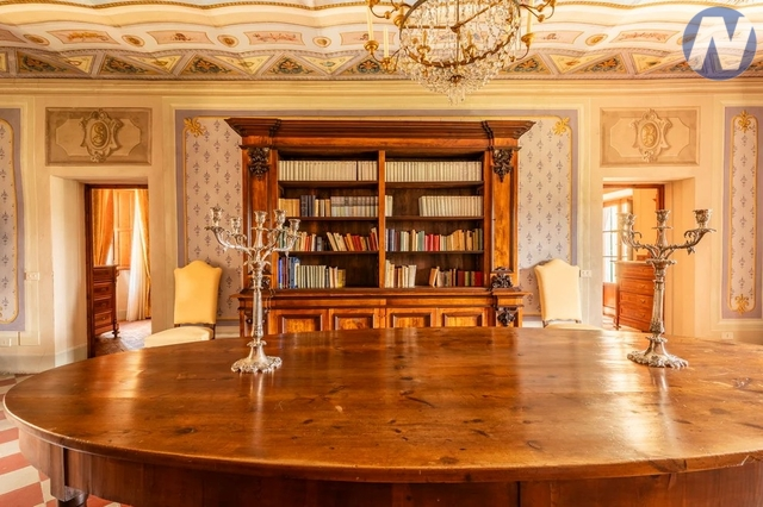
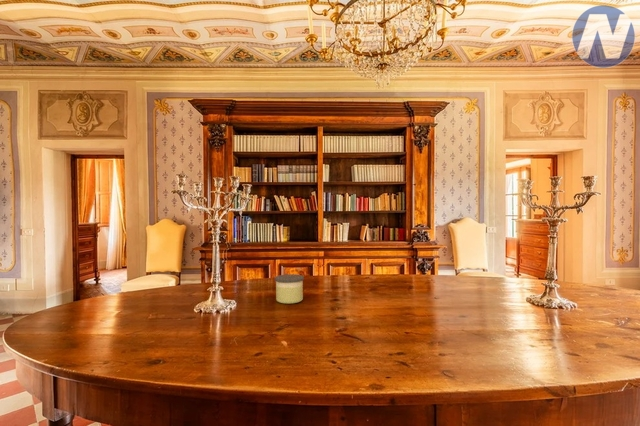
+ candle [274,273,305,305]
